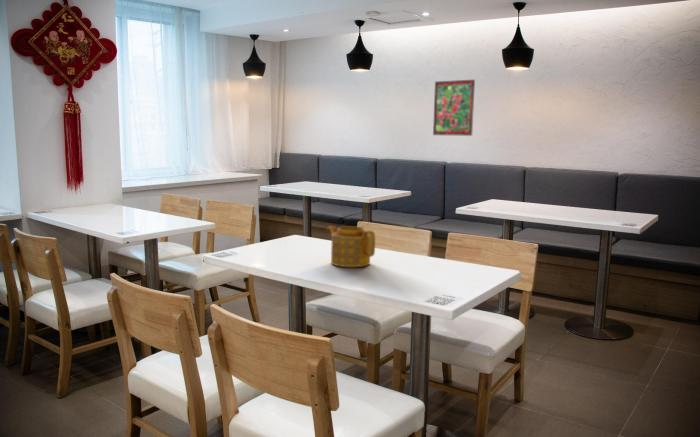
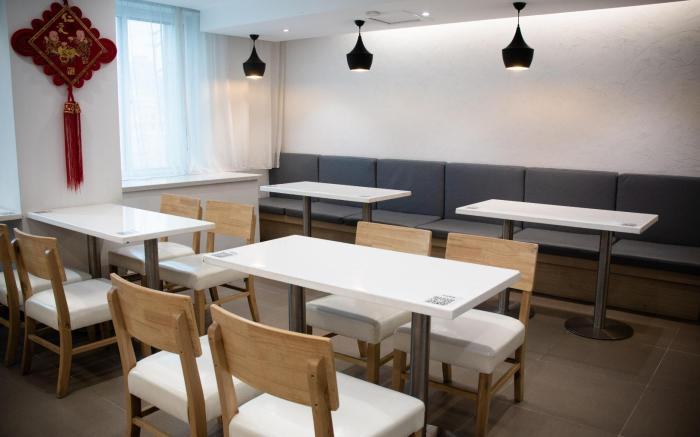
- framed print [432,79,476,137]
- teapot [326,225,376,268]
